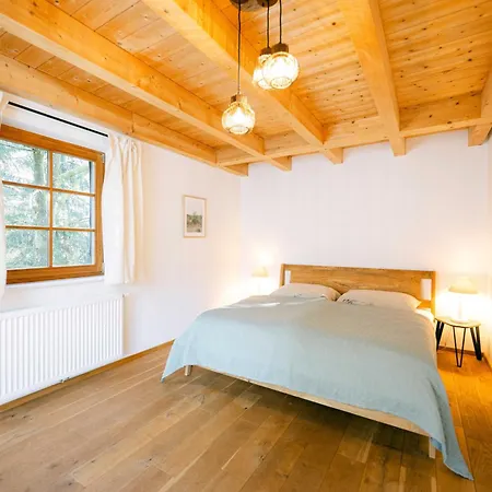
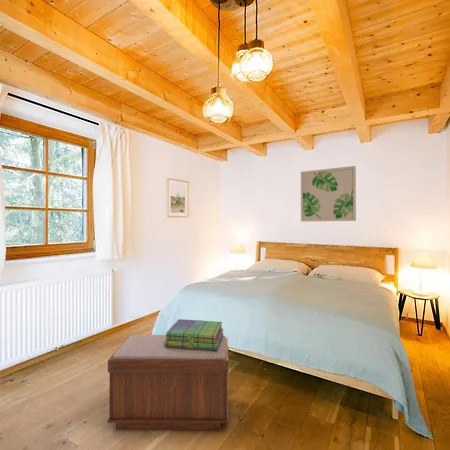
+ bench [107,334,229,431]
+ wall art [300,165,357,222]
+ stack of books [164,318,224,350]
